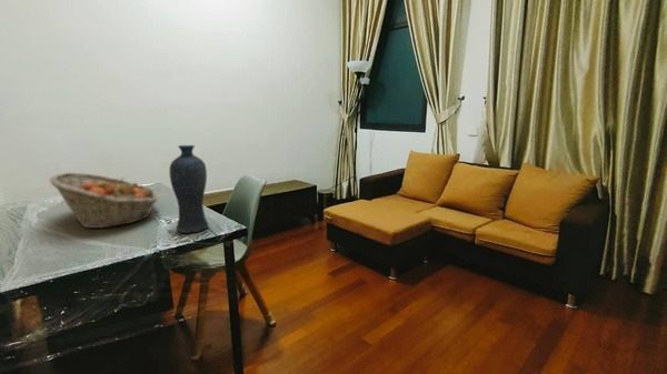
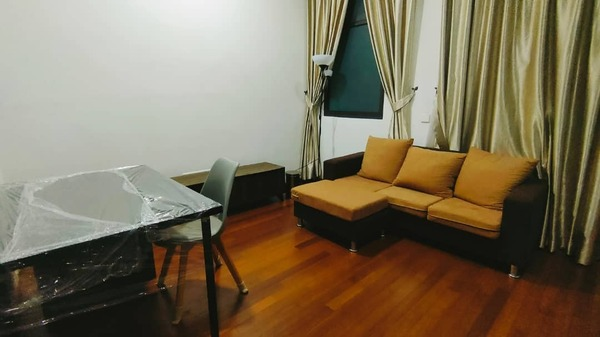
- fruit basket [49,172,159,229]
- vase [168,144,210,234]
